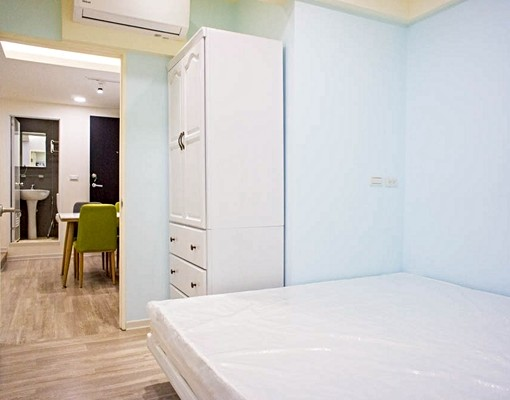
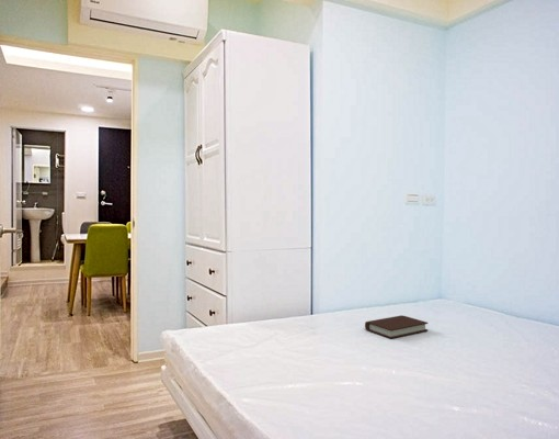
+ book [364,314,429,340]
